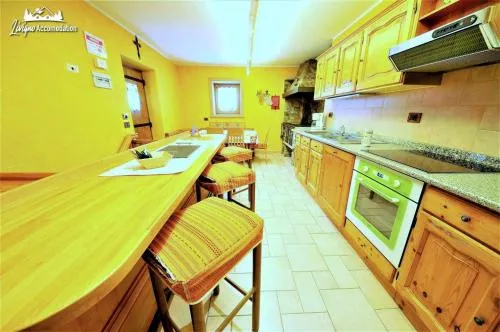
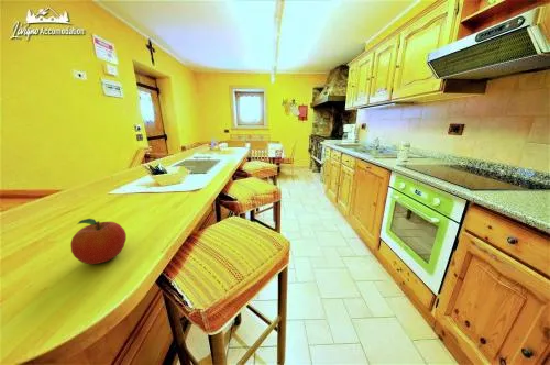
+ fruit [70,218,128,265]
